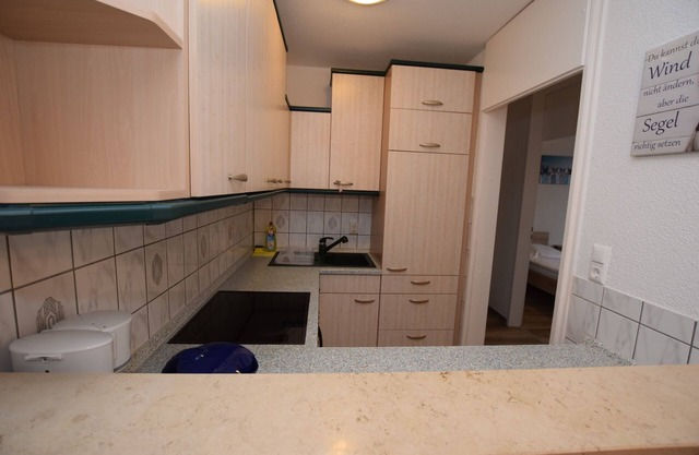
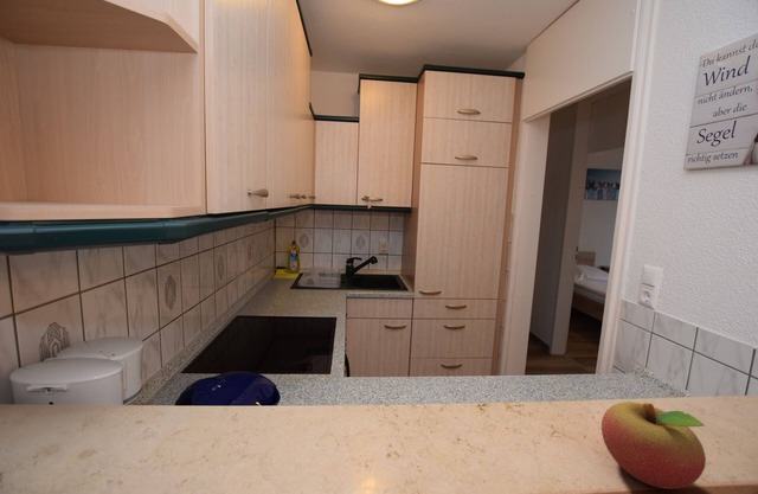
+ fruit [600,400,707,490]
